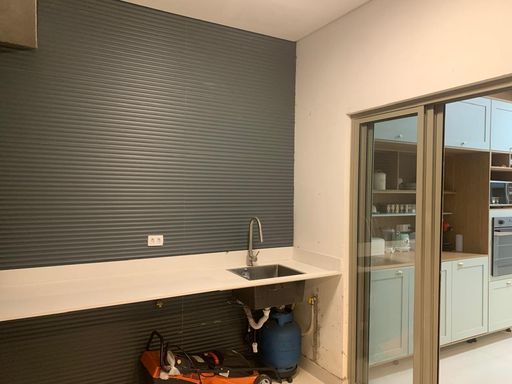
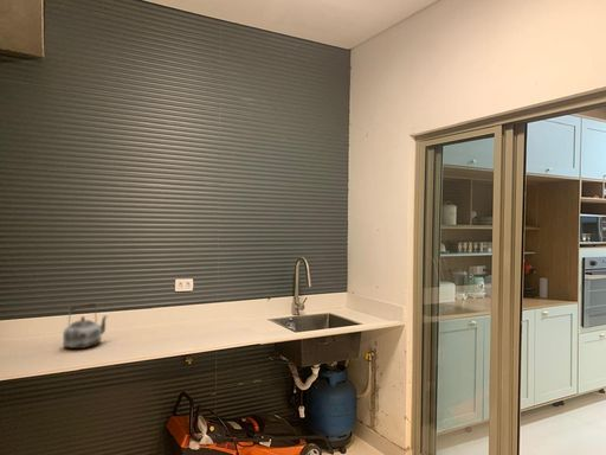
+ kettle [62,301,109,350]
